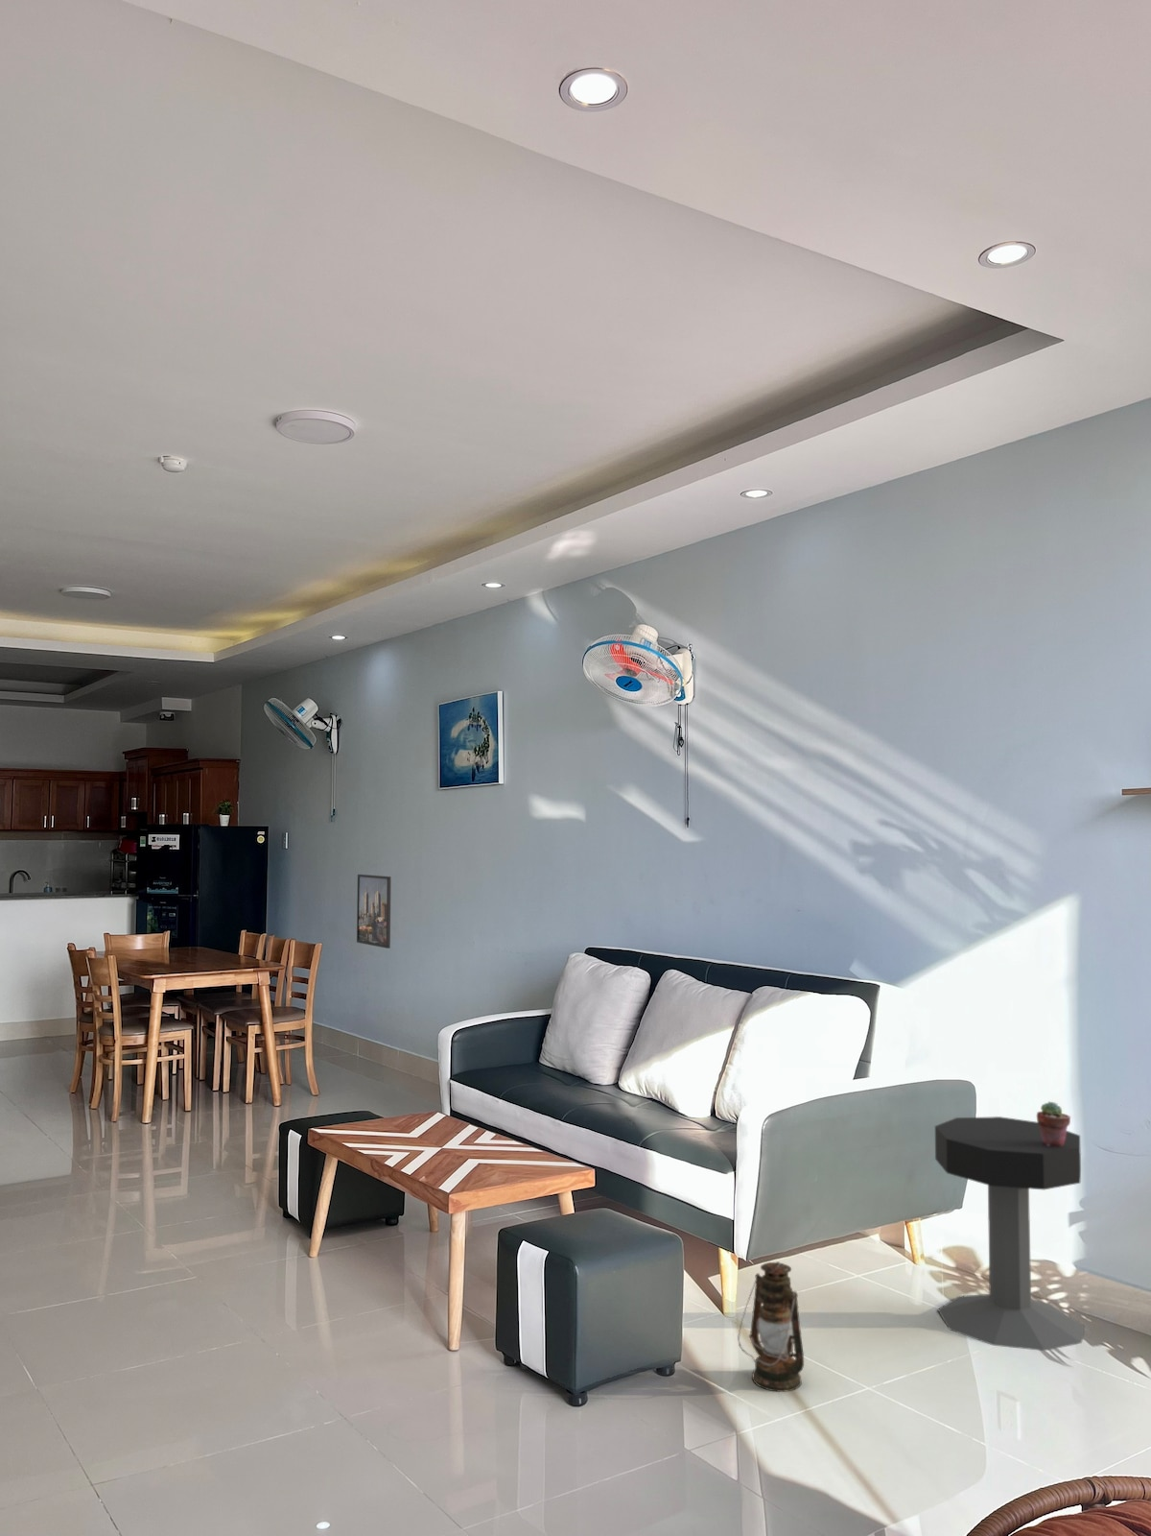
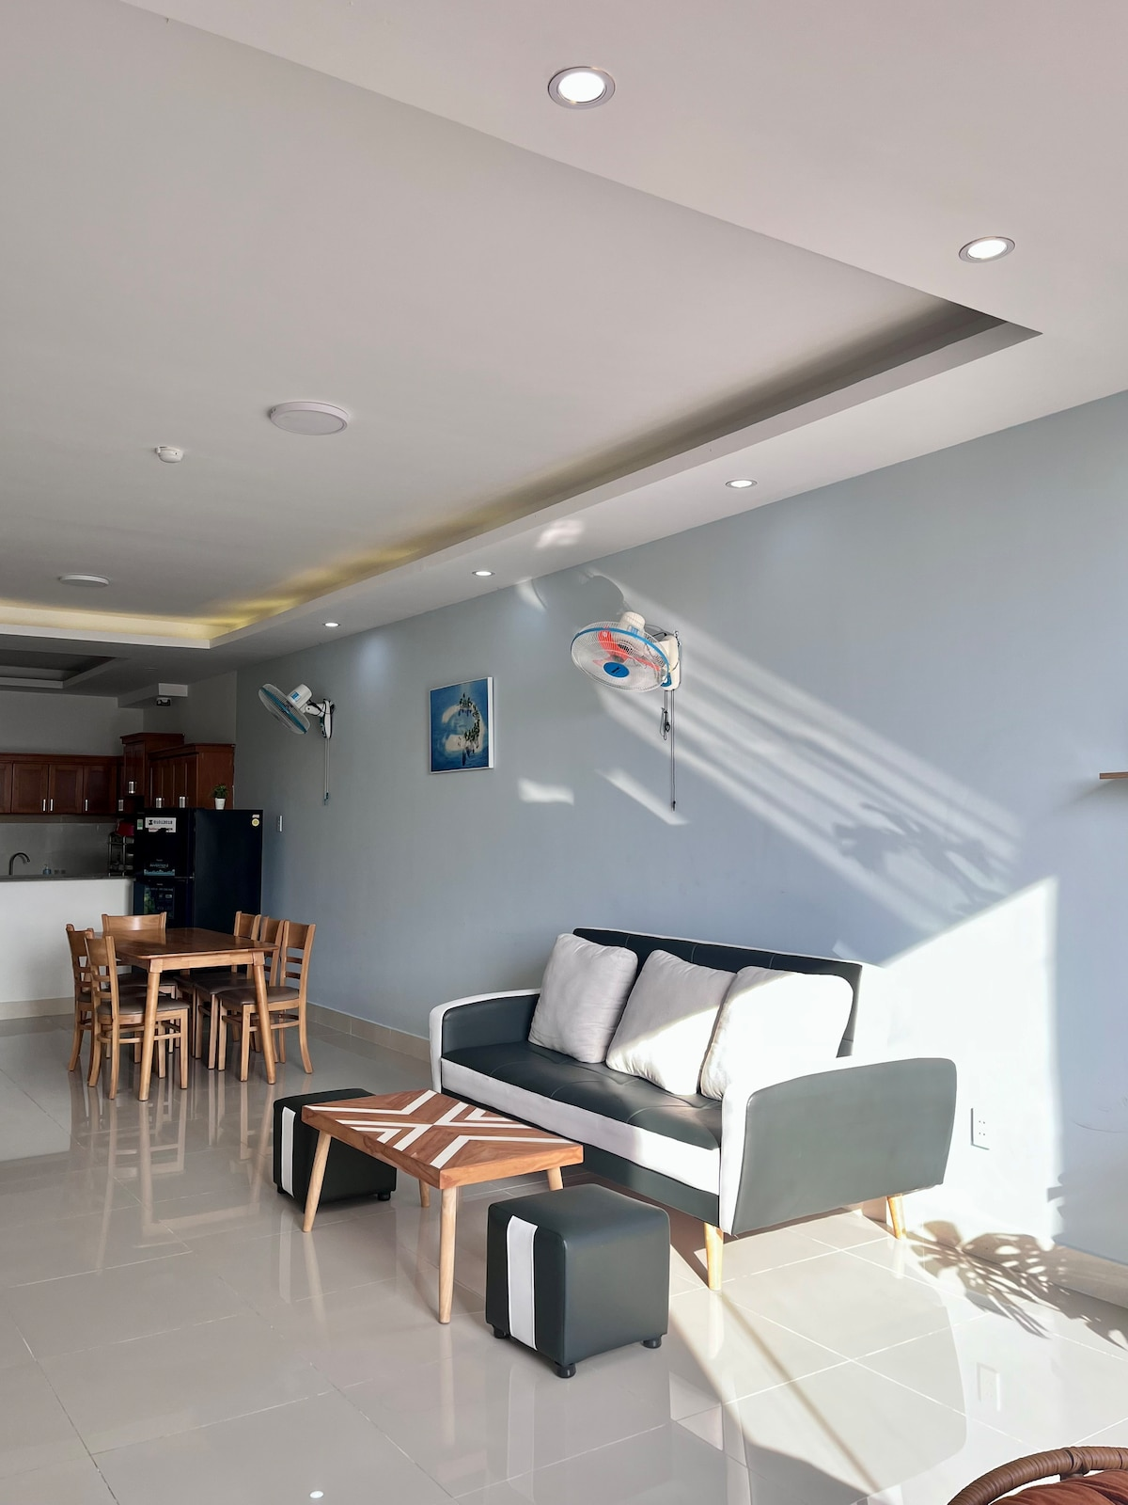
- lantern [736,1260,805,1393]
- potted succulent [1036,1101,1071,1147]
- side table [935,1115,1085,1352]
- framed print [355,873,392,949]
